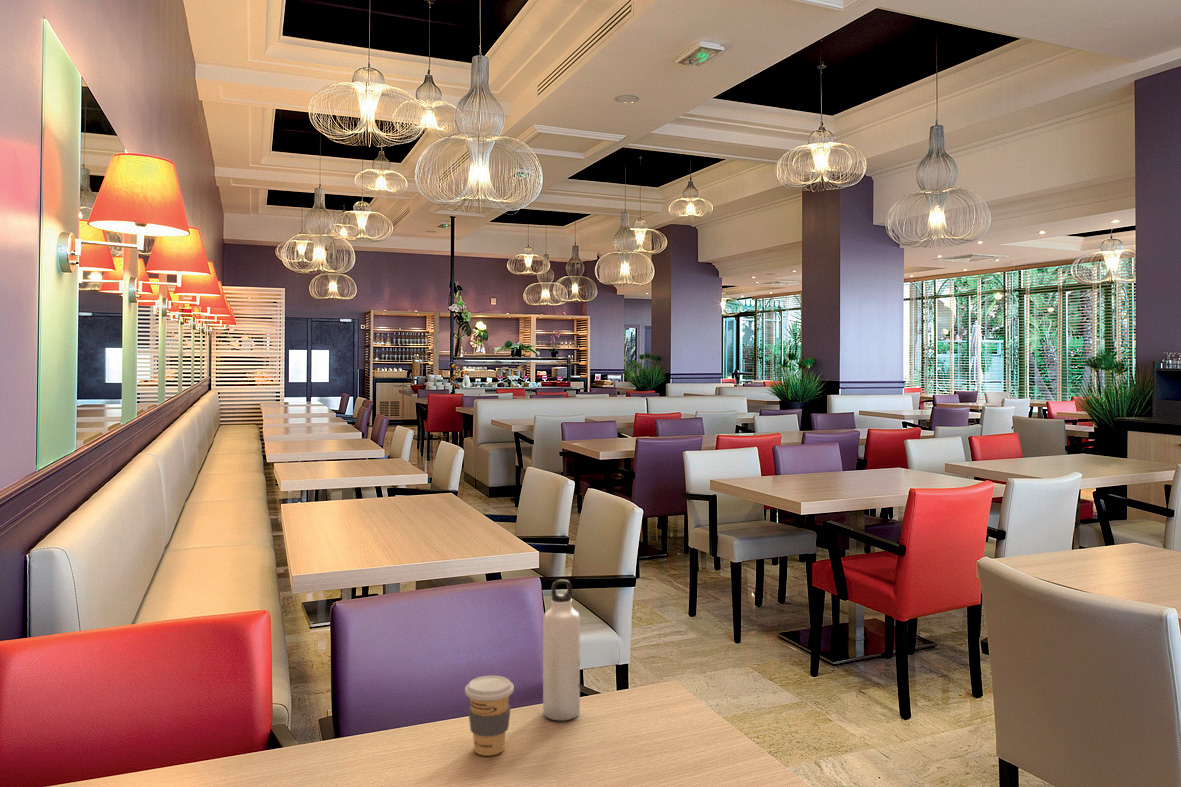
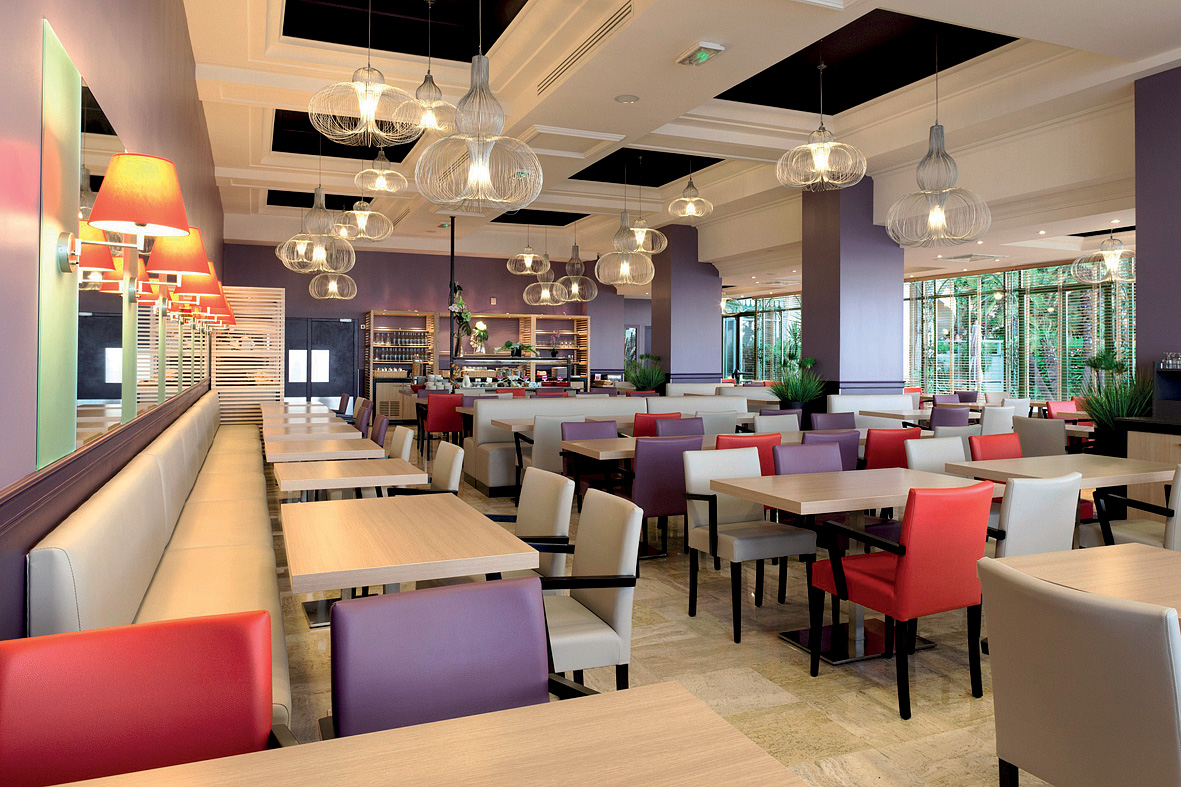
- coffee cup [464,675,515,757]
- water bottle [542,579,581,721]
